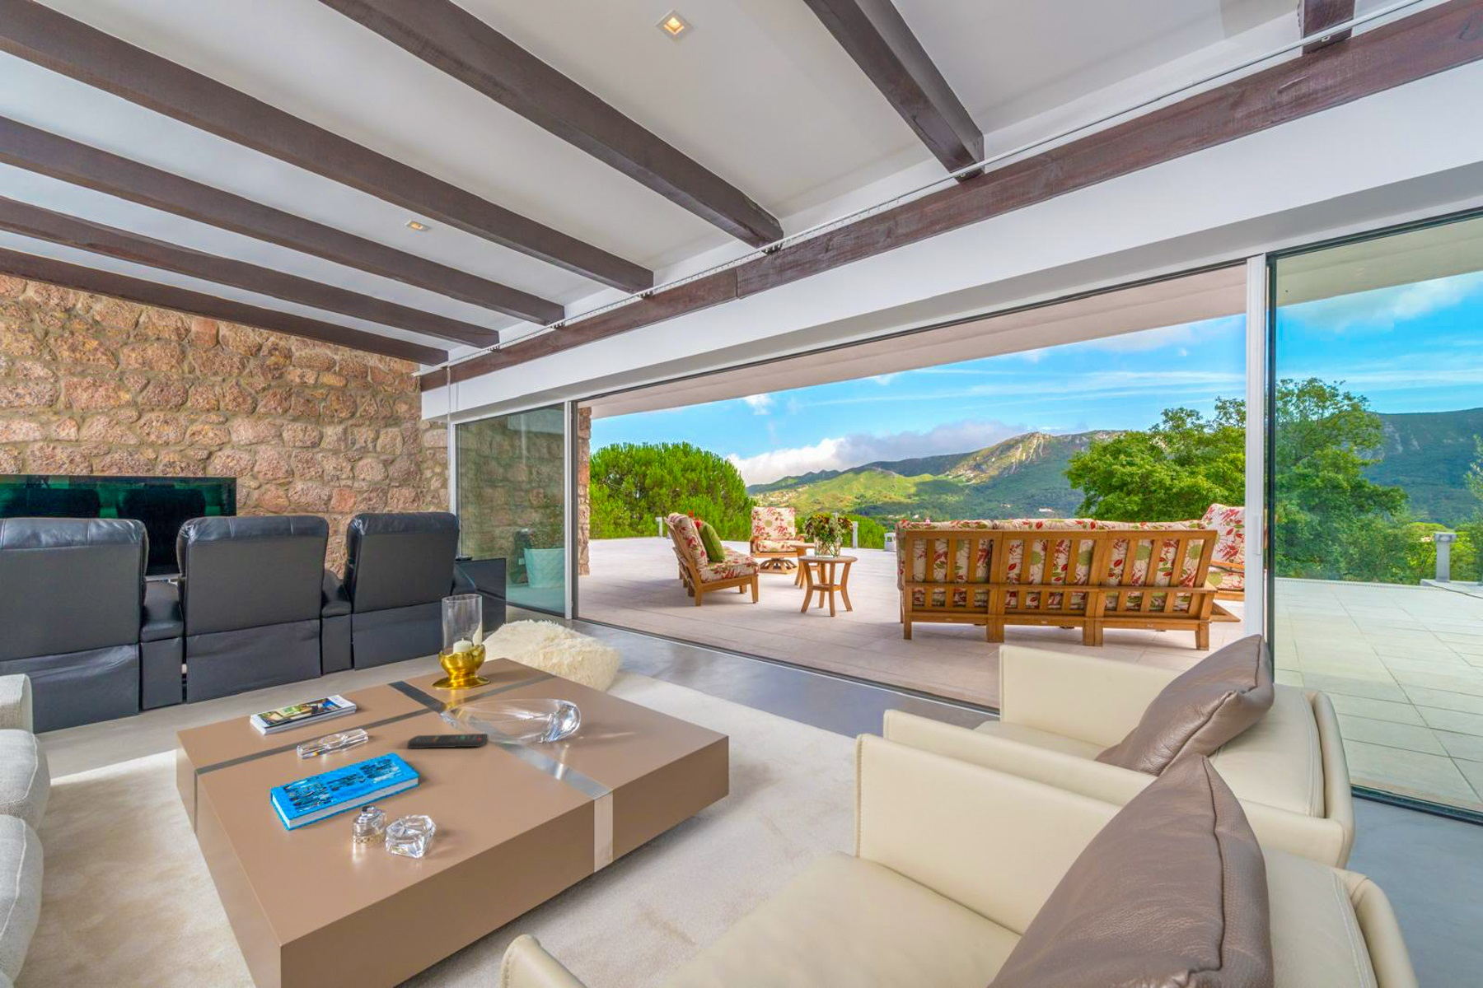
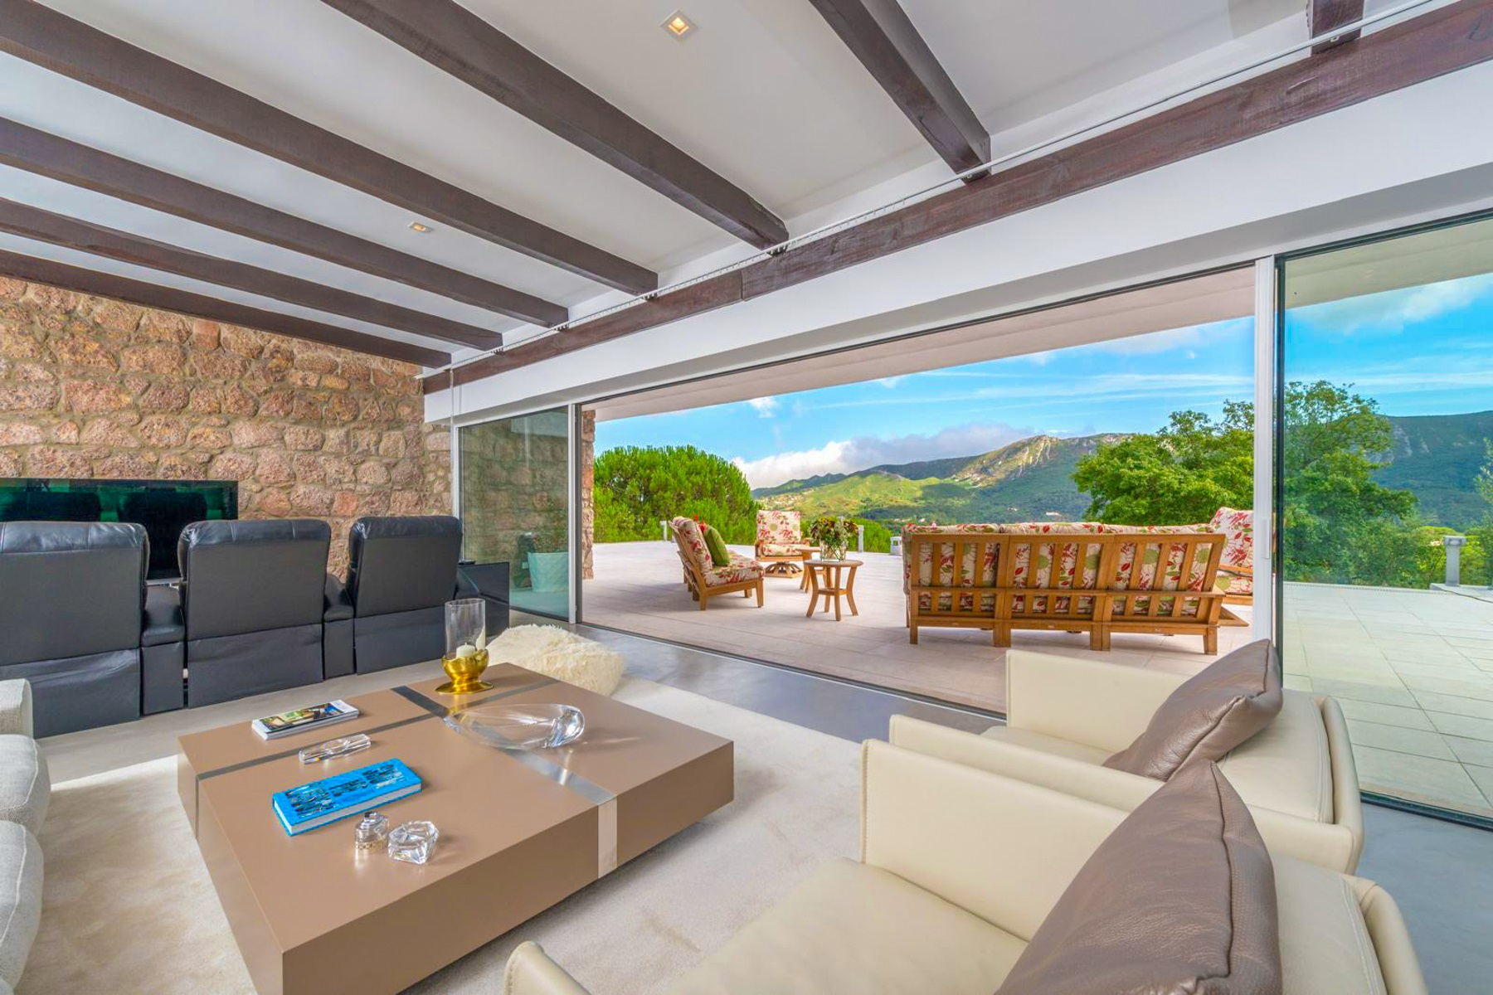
- remote control [407,733,489,749]
